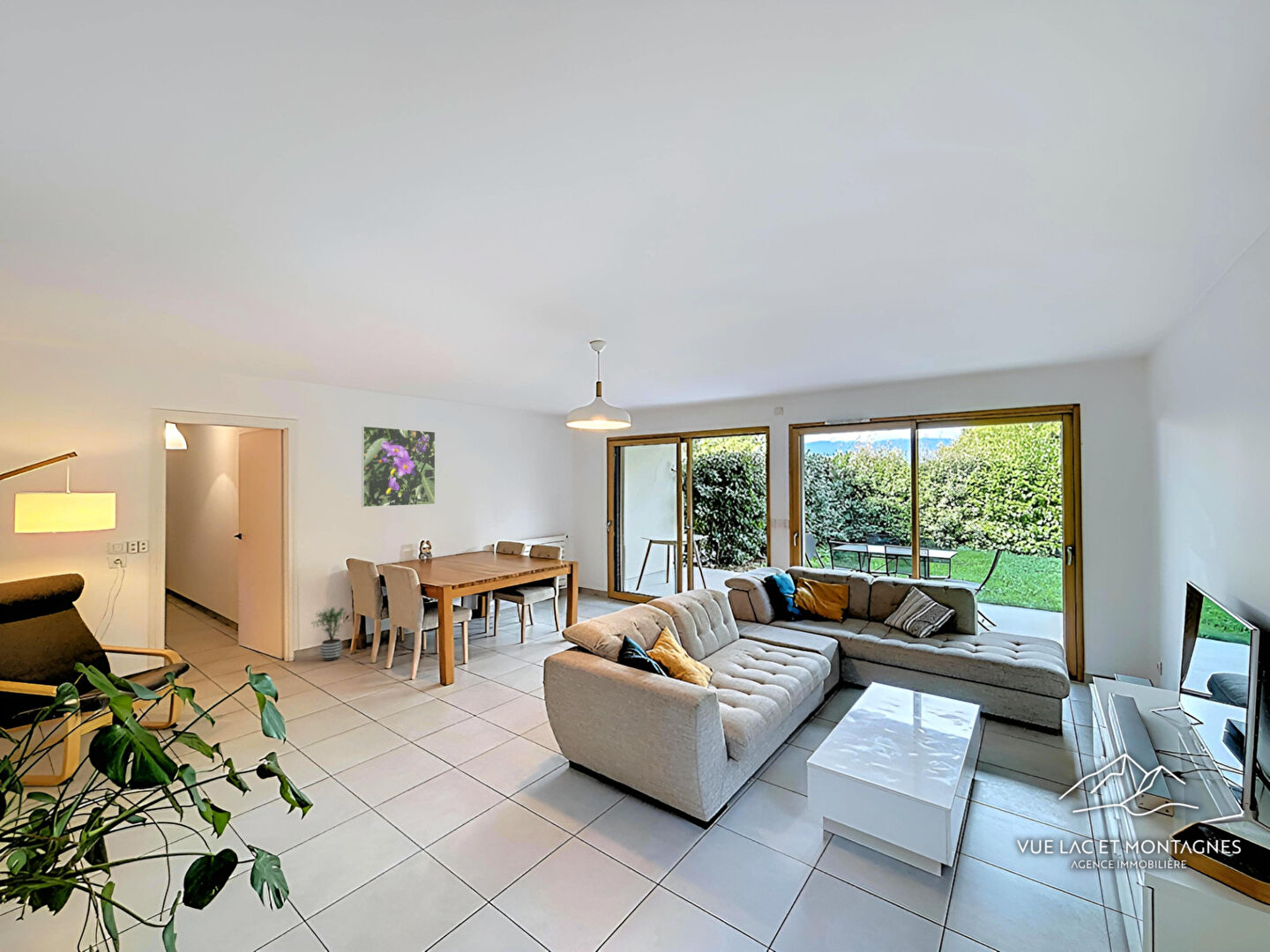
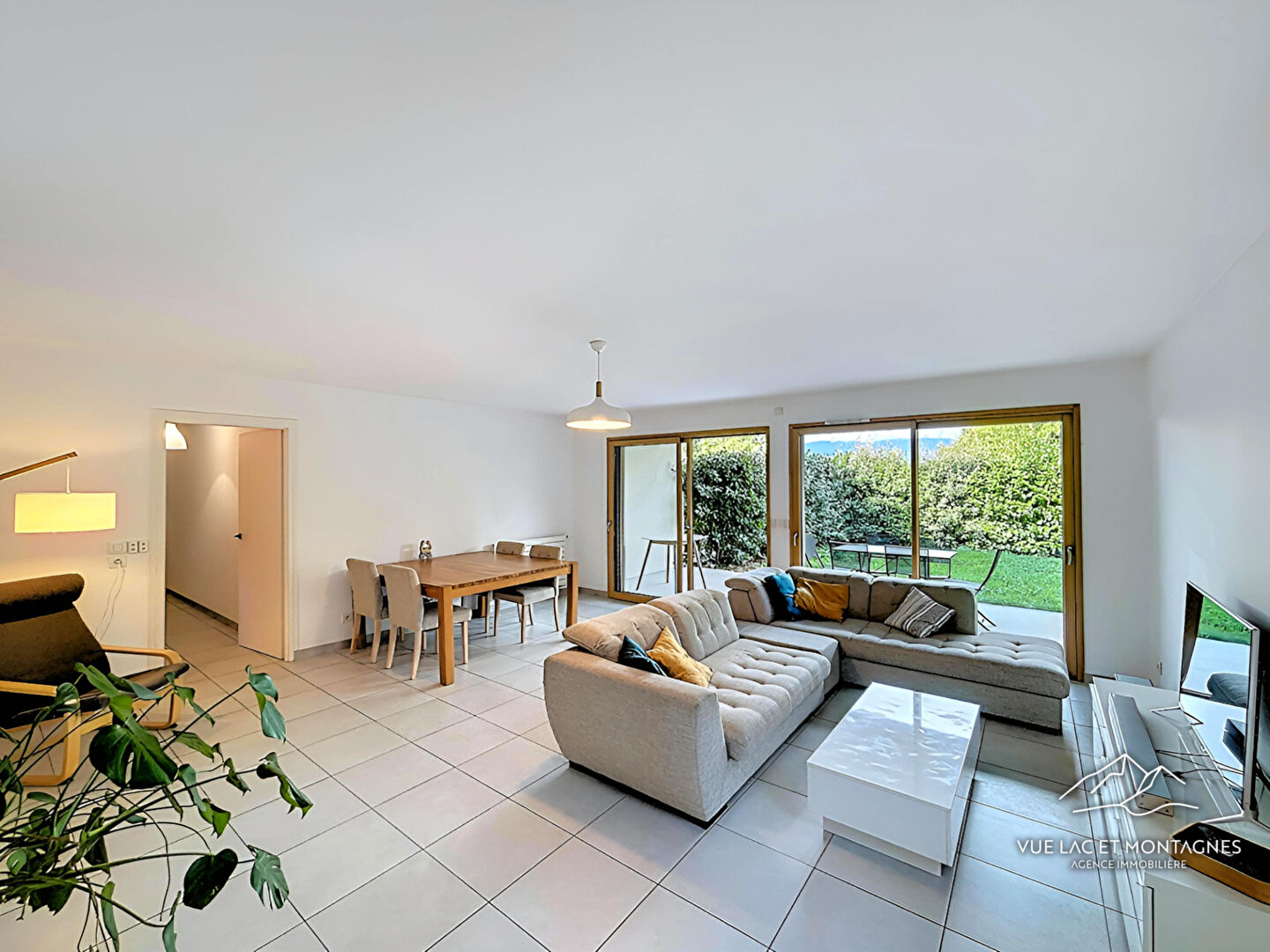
- potted plant [310,606,347,662]
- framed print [361,425,436,508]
